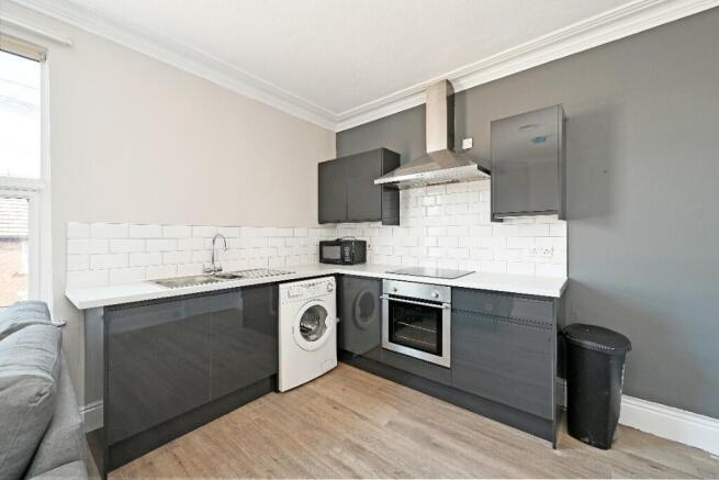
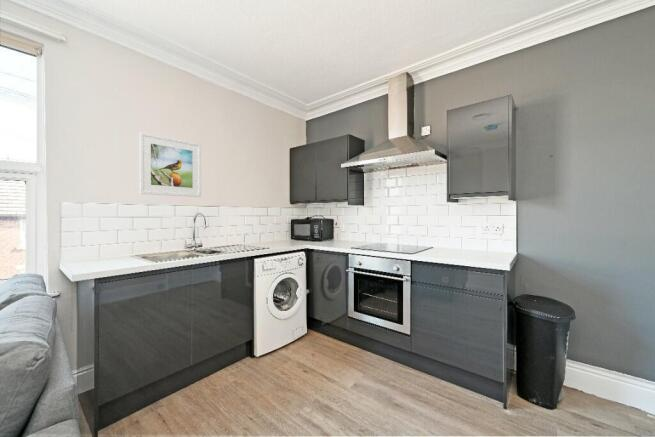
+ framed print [138,131,202,198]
